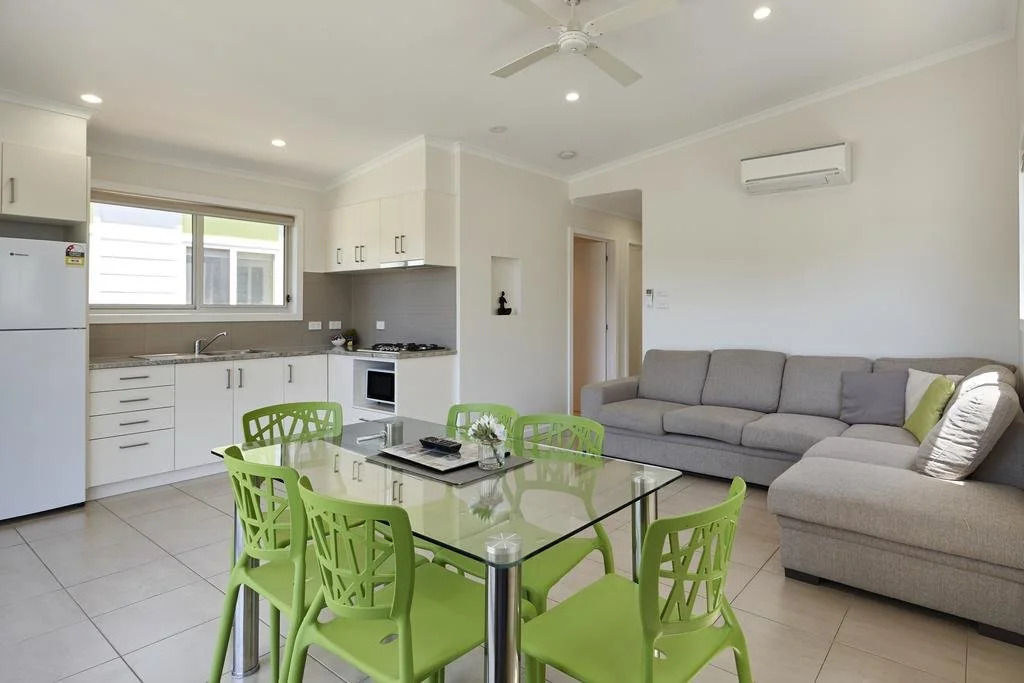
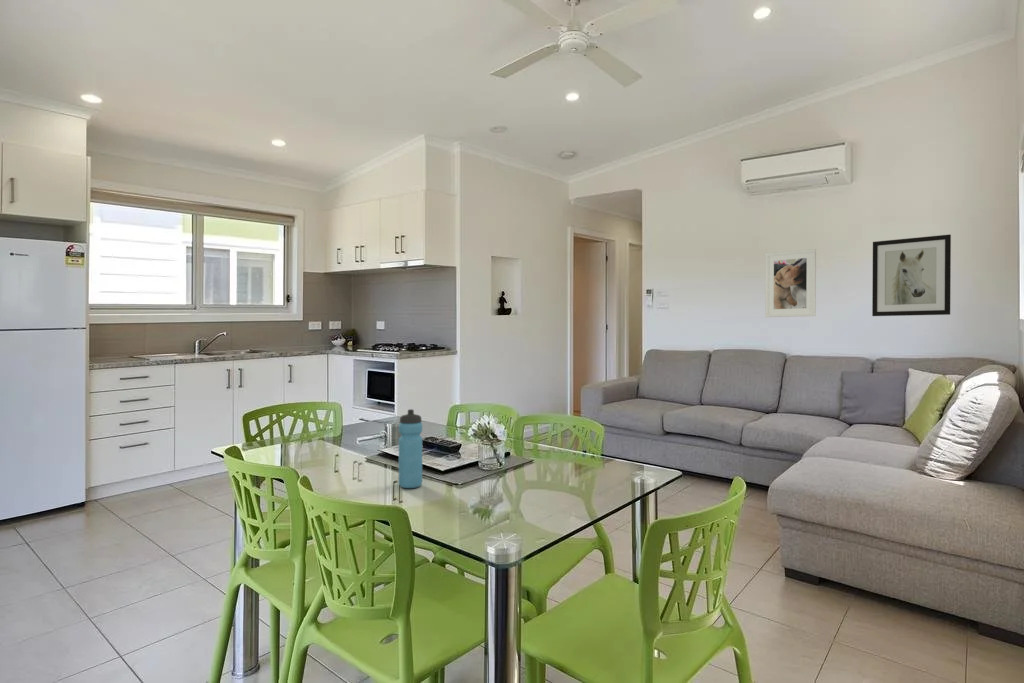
+ wall art [871,234,952,317]
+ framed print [764,248,817,318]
+ water bottle [398,408,423,489]
